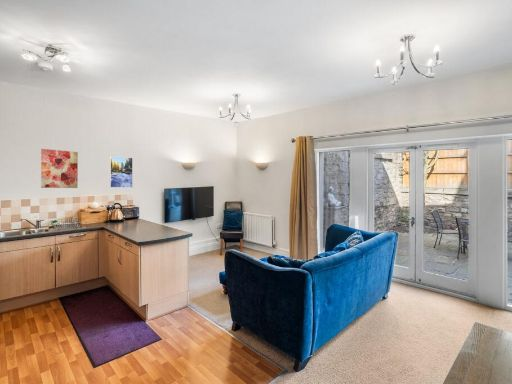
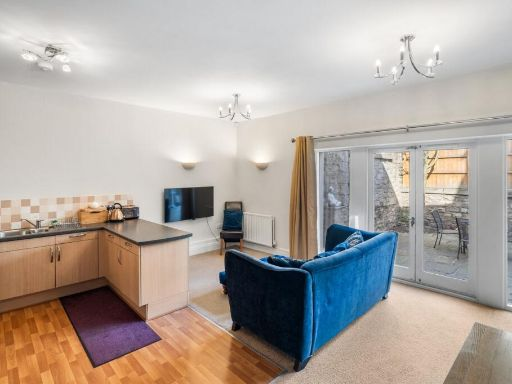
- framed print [109,155,134,189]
- wall art [40,148,79,189]
